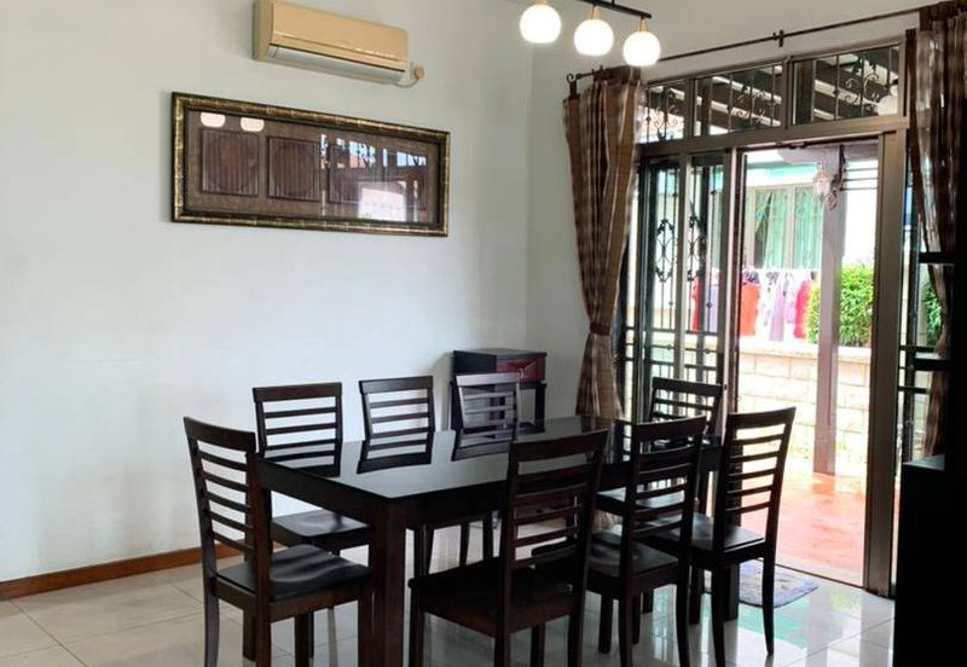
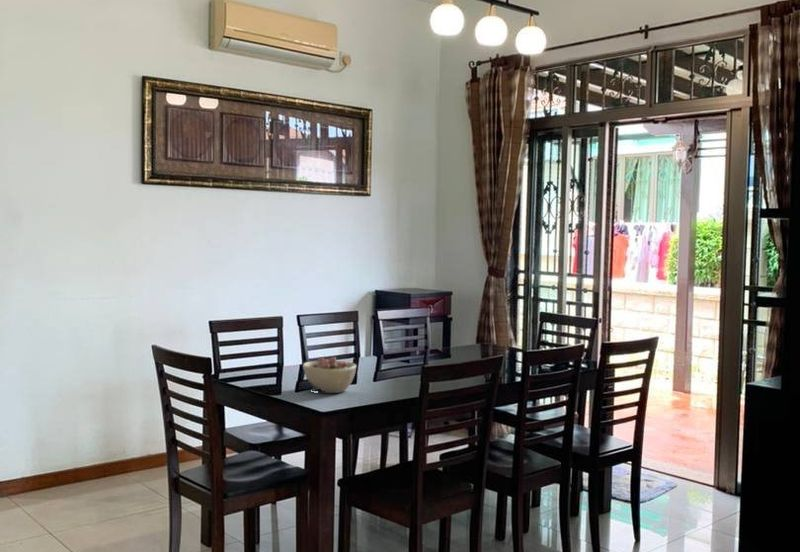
+ bowl [302,356,357,394]
